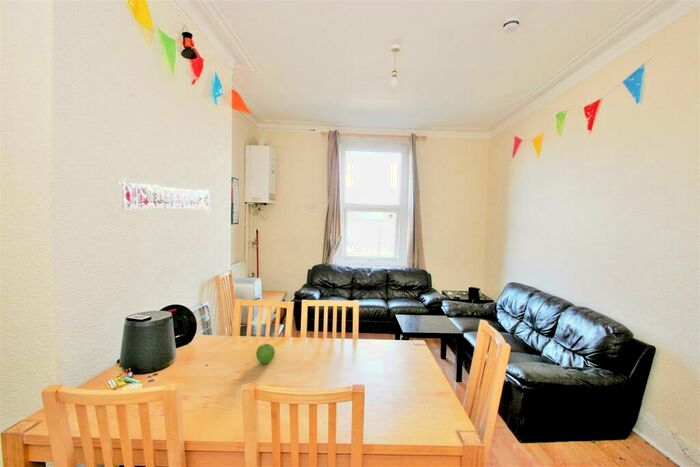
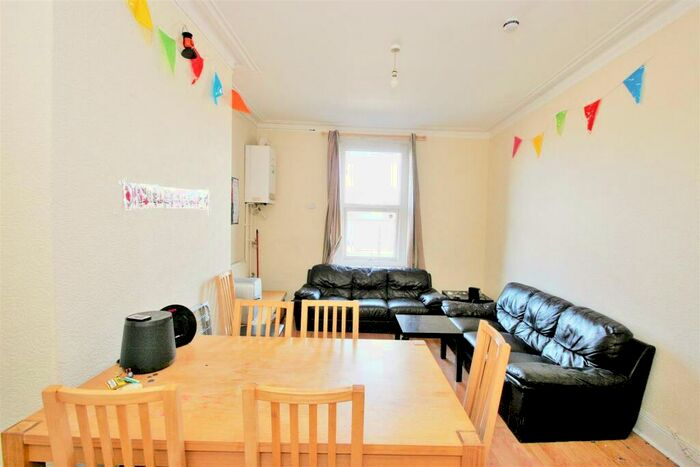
- fruit [255,343,276,365]
